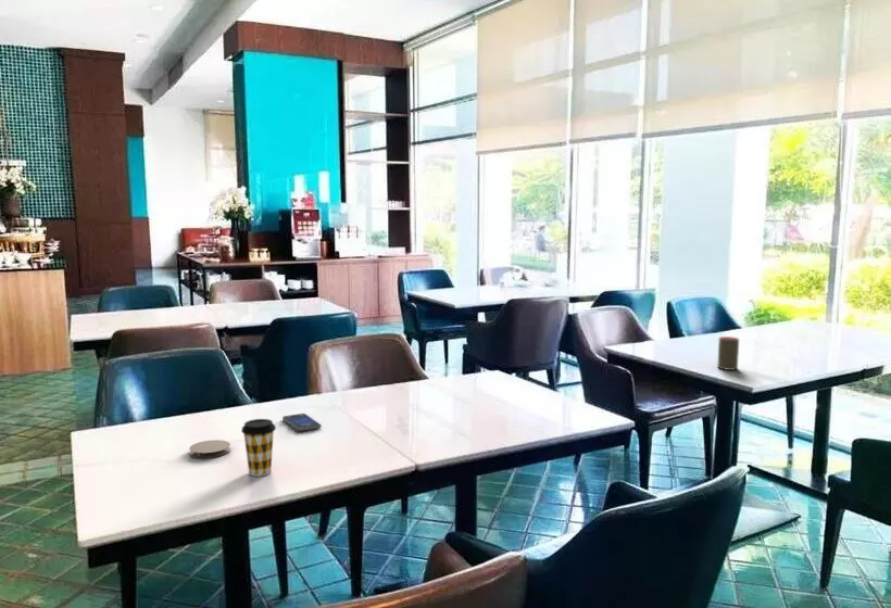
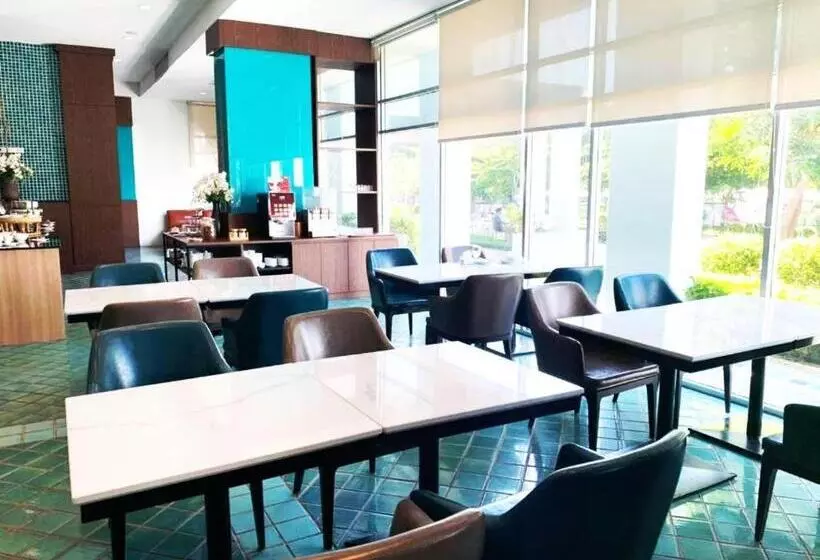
- coaster [188,439,231,459]
- smartphone [281,413,323,432]
- cup [716,335,740,371]
- coffee cup [240,418,277,477]
